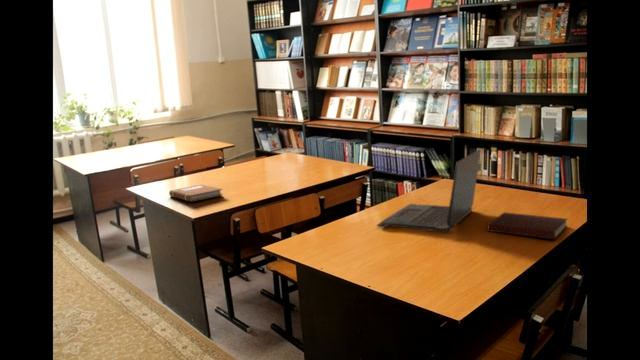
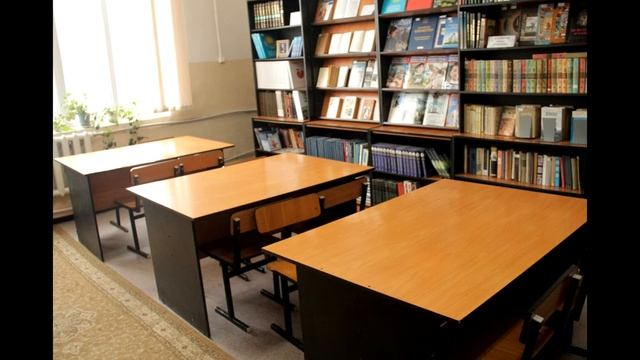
- laptop [376,148,481,233]
- notebook [487,211,568,240]
- notebook [168,184,224,203]
